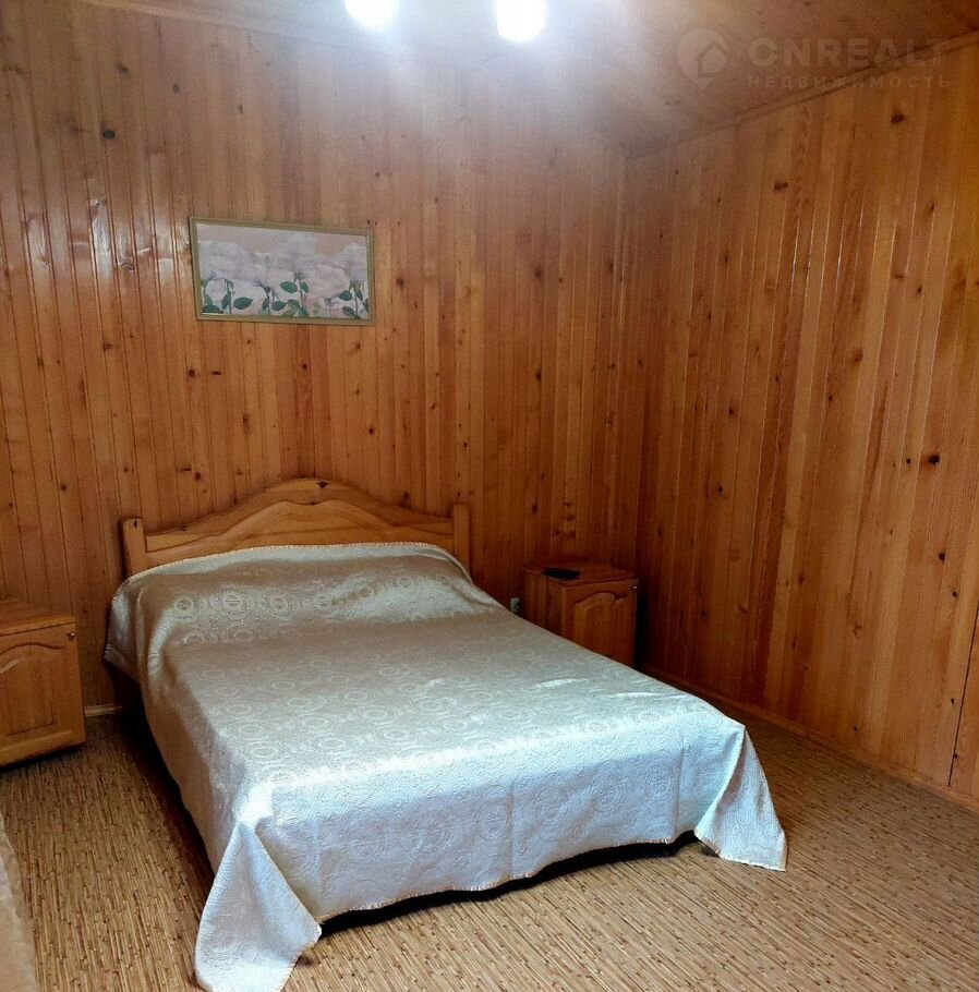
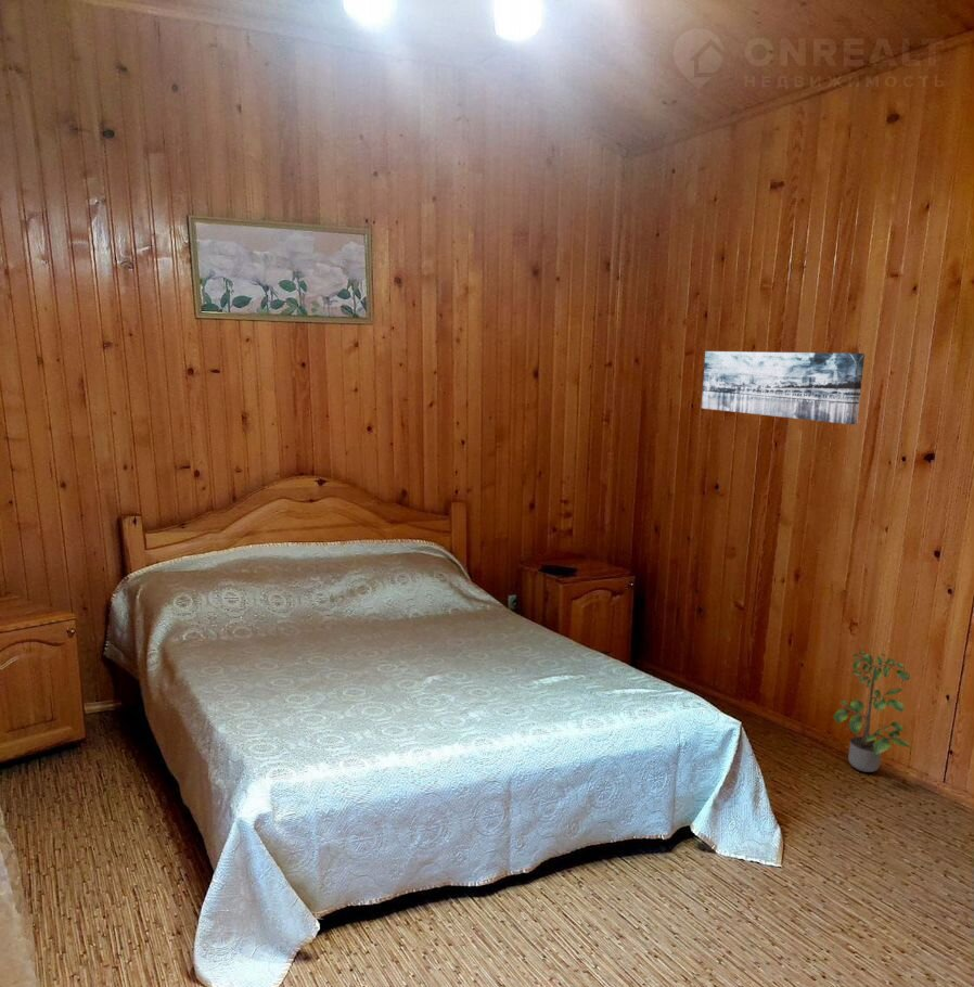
+ potted plant [833,649,912,773]
+ wall art [701,350,866,425]
